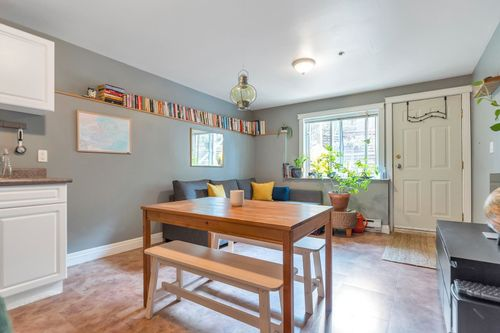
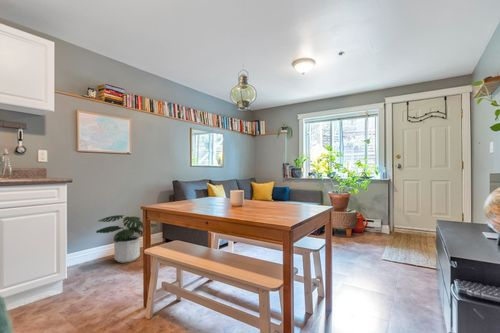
+ potted plant [95,214,158,264]
